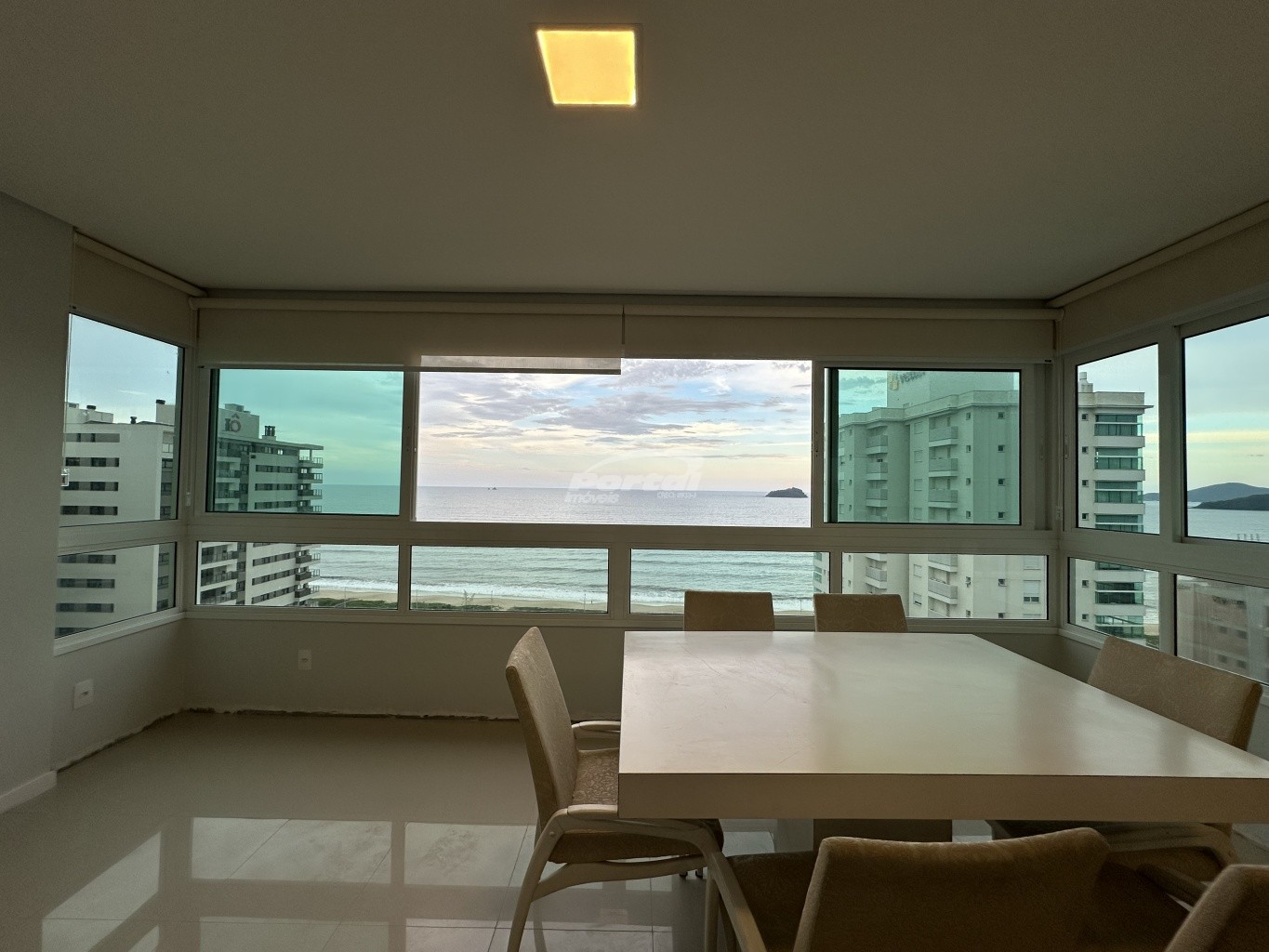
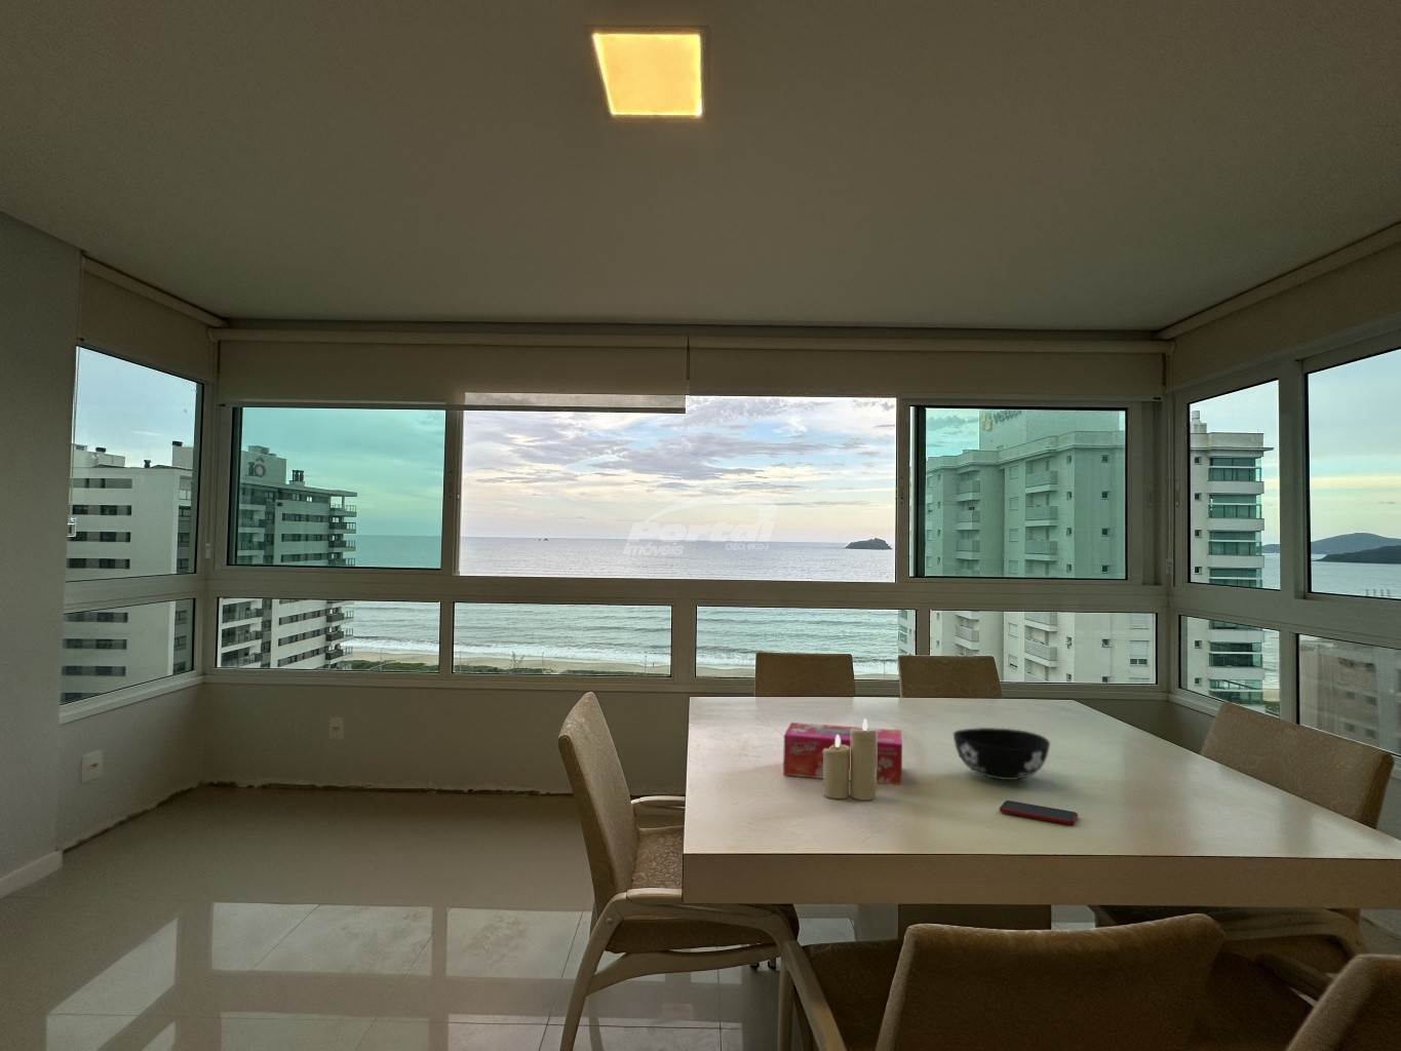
+ candle [822,718,878,801]
+ tissue box [782,722,903,786]
+ bowl [953,726,1051,781]
+ smartphone [998,799,1079,825]
